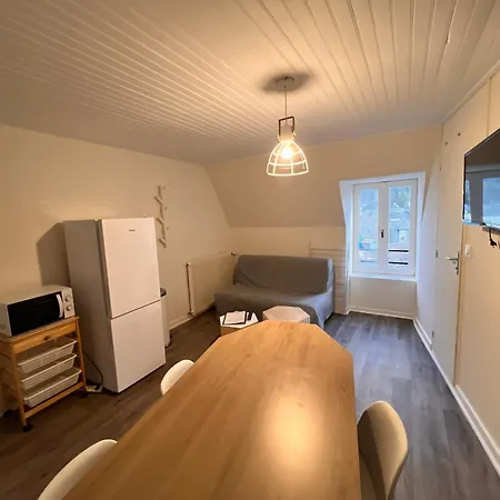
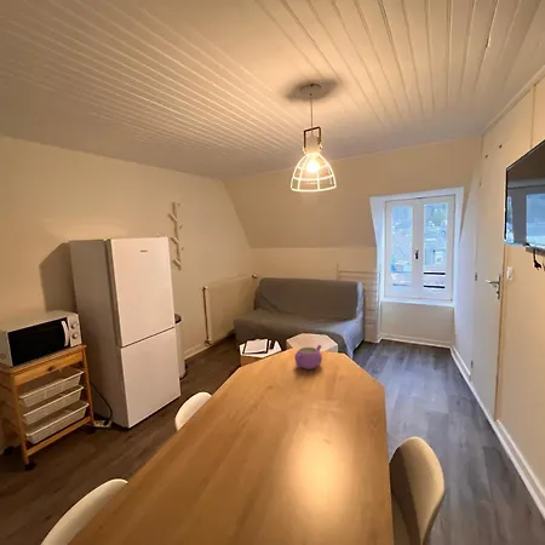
+ teapot [294,344,323,371]
